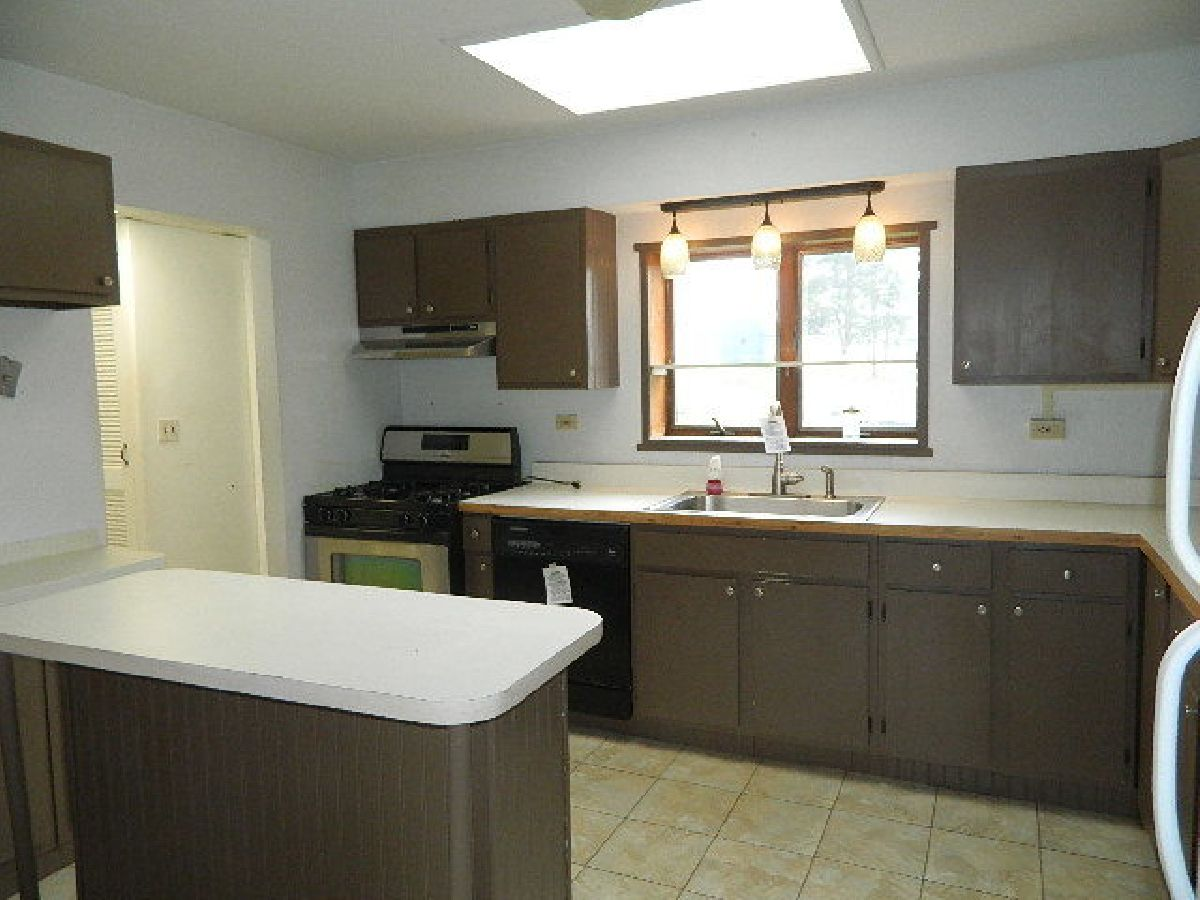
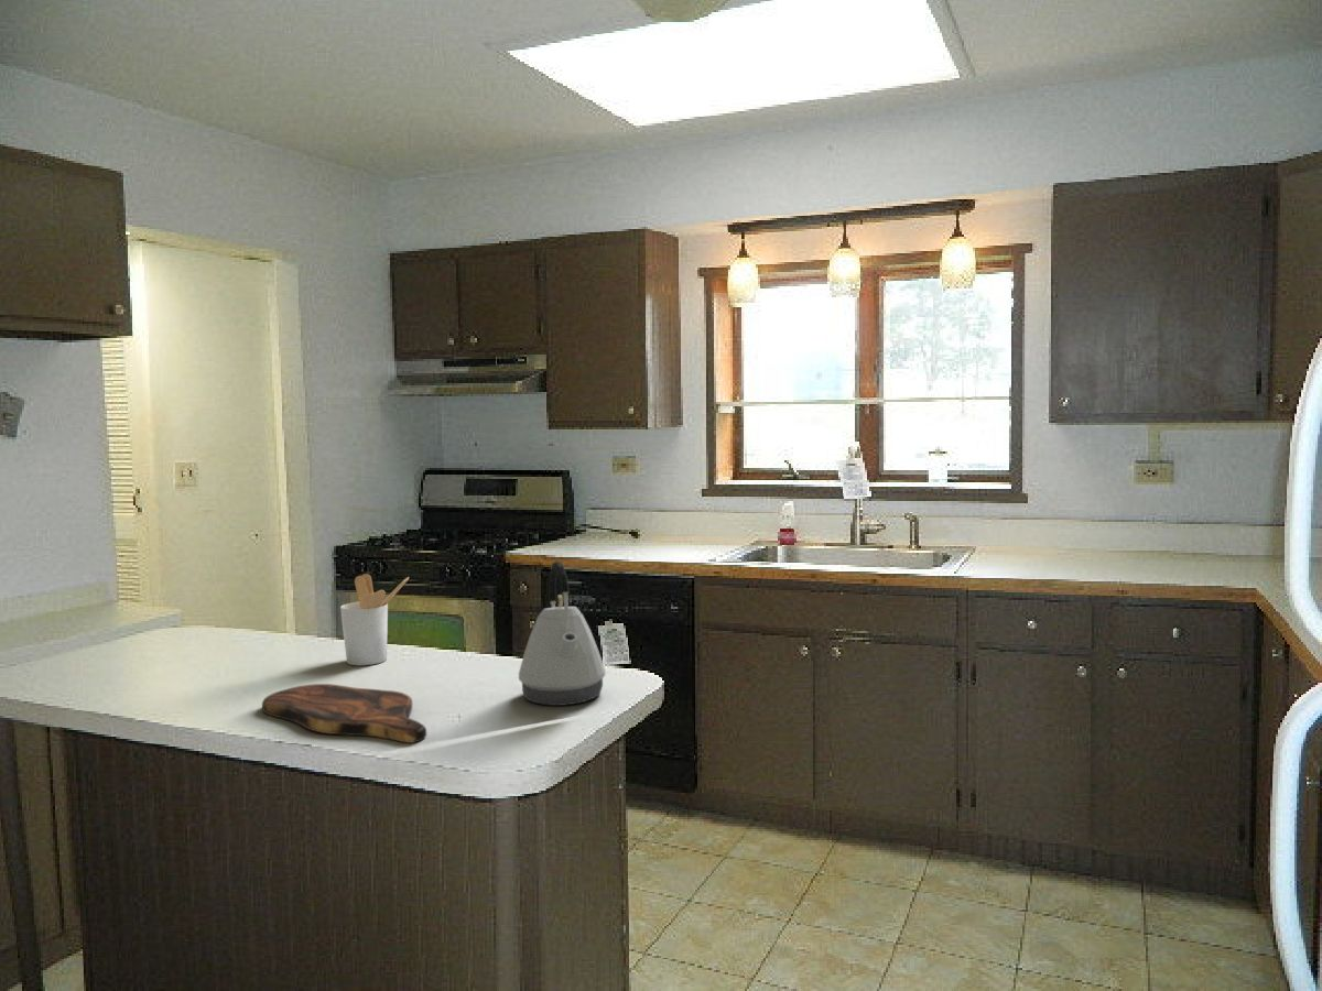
+ cutting board [261,683,427,744]
+ kettle [518,560,607,707]
+ utensil holder [339,573,410,666]
